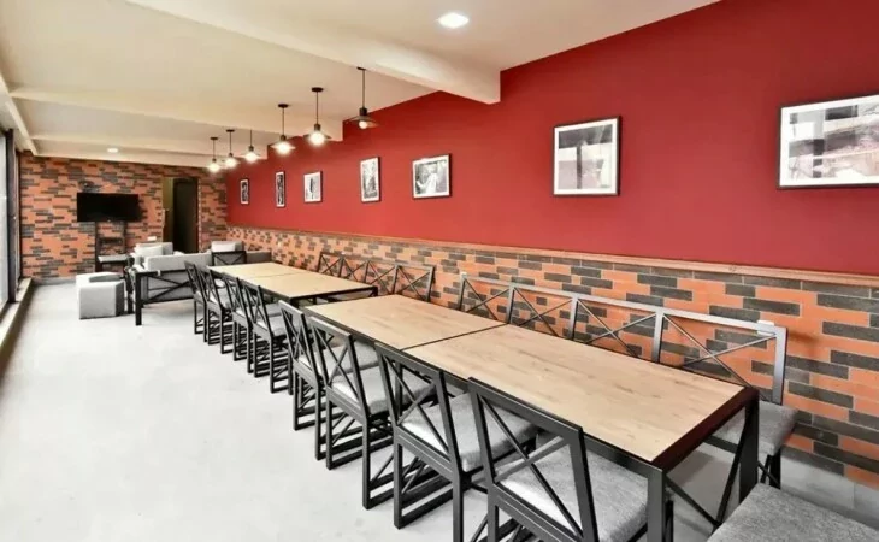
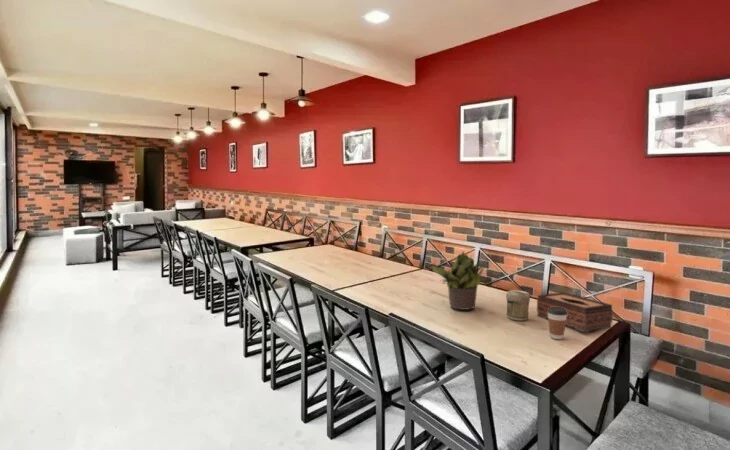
+ potted plant [429,250,487,311]
+ coffee cup [547,307,567,340]
+ jar [505,289,531,321]
+ tissue box [536,292,614,333]
